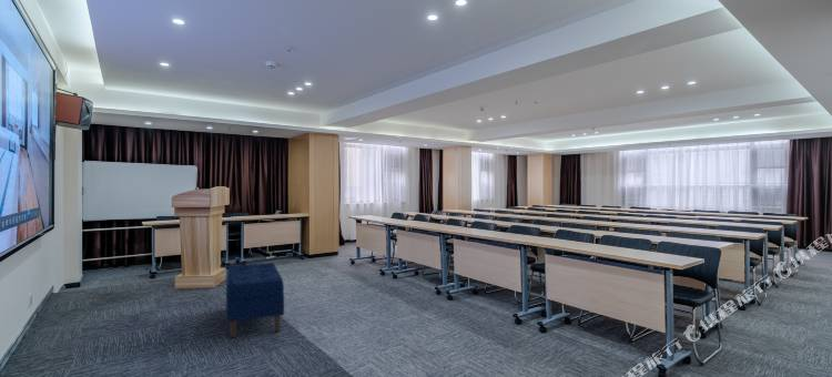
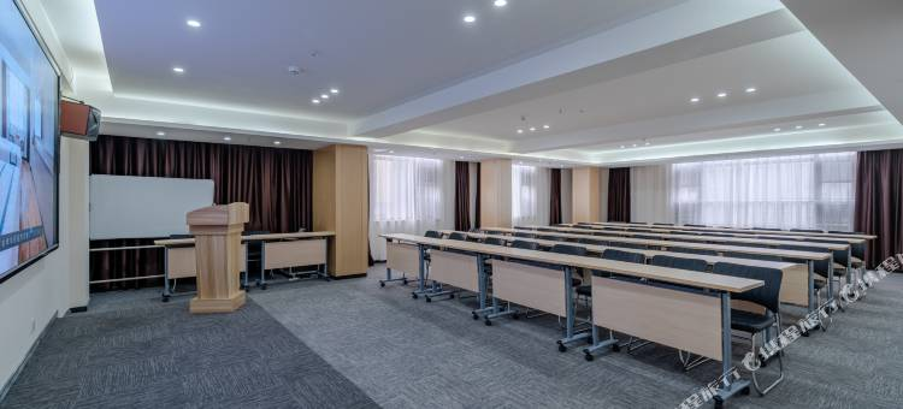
- bench [225,262,285,339]
